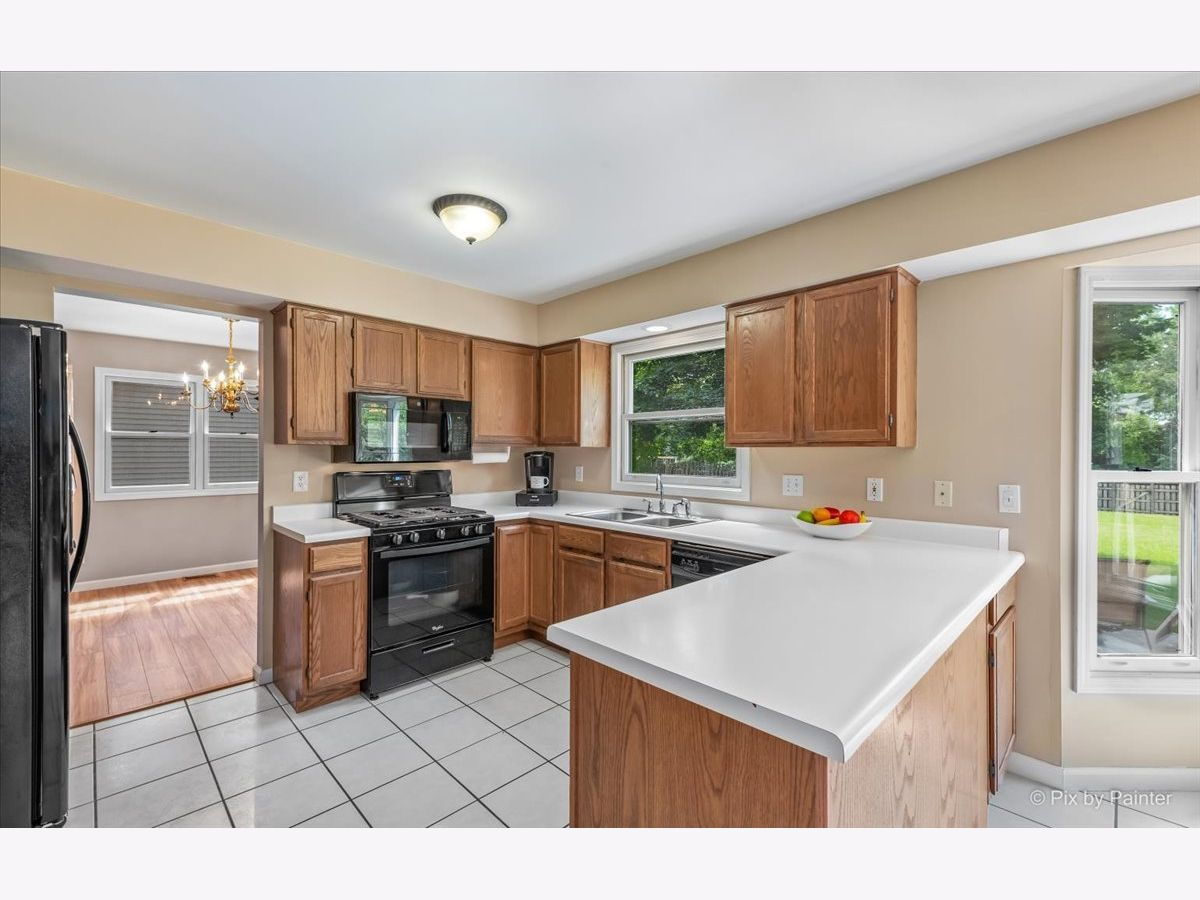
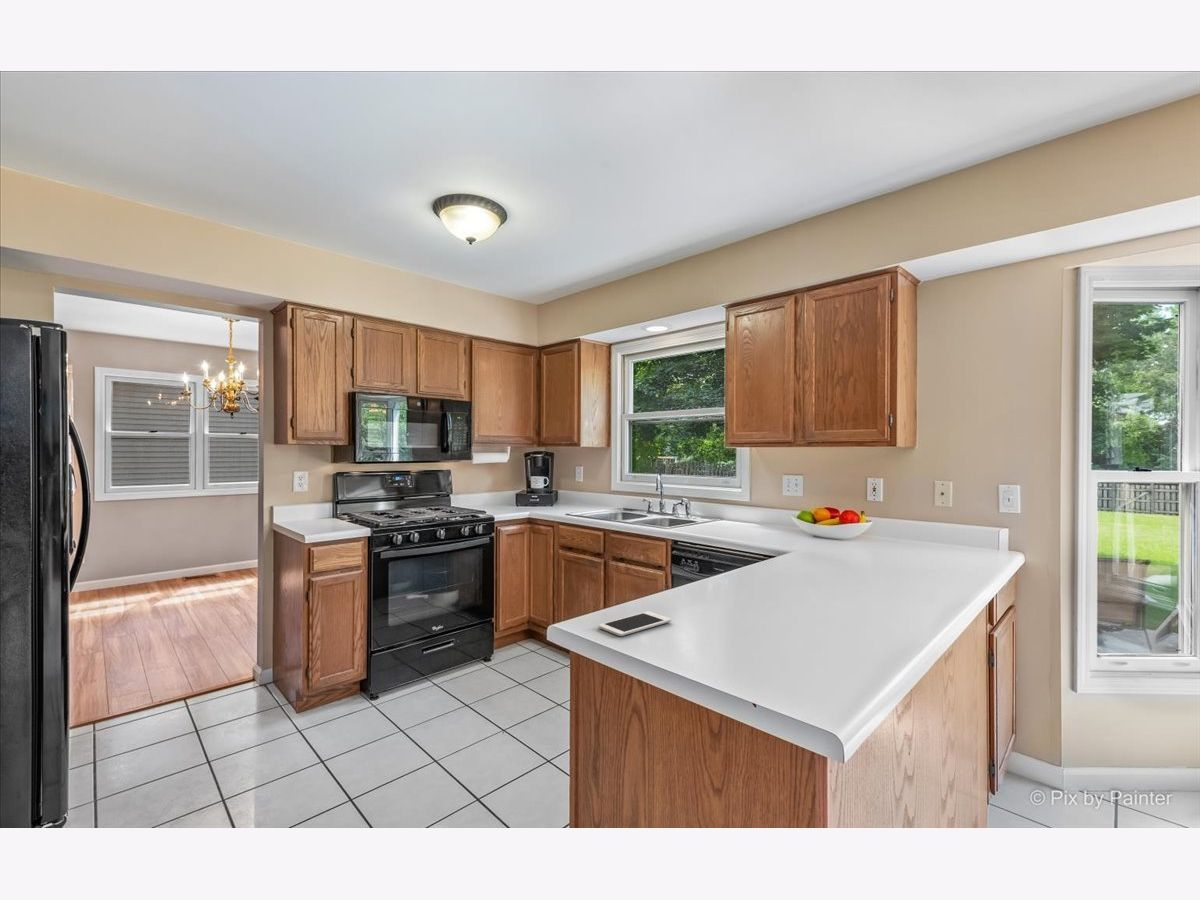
+ cell phone [597,611,672,637]
